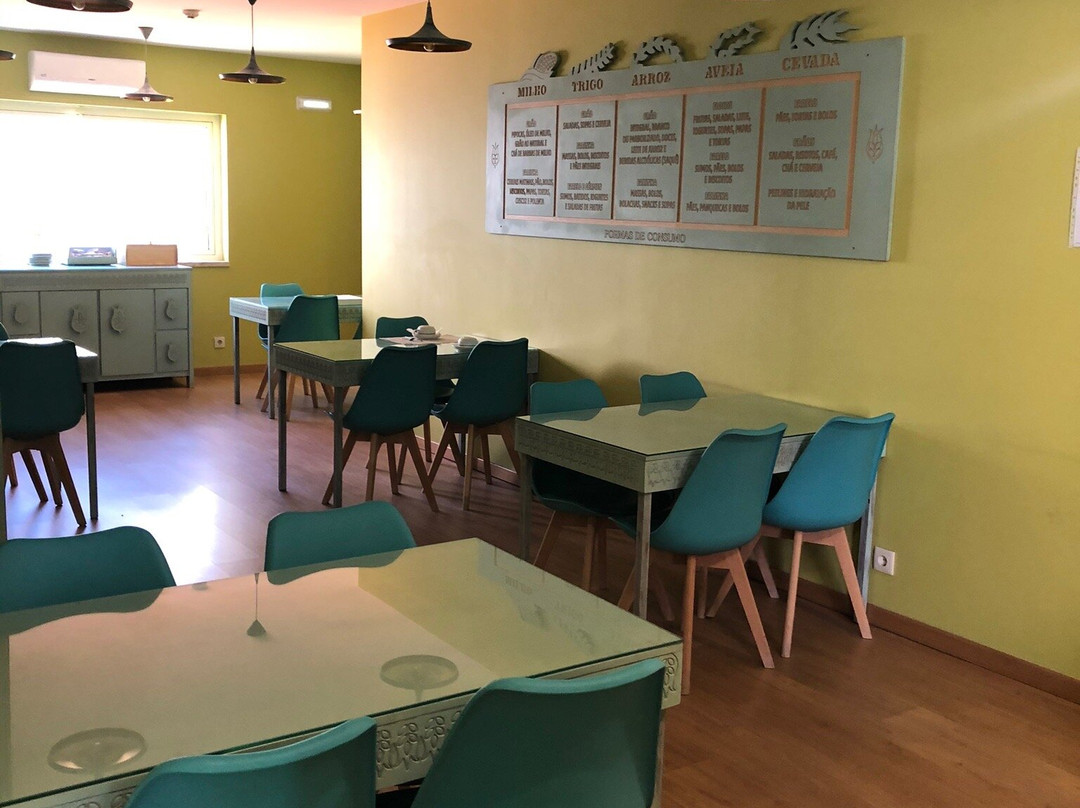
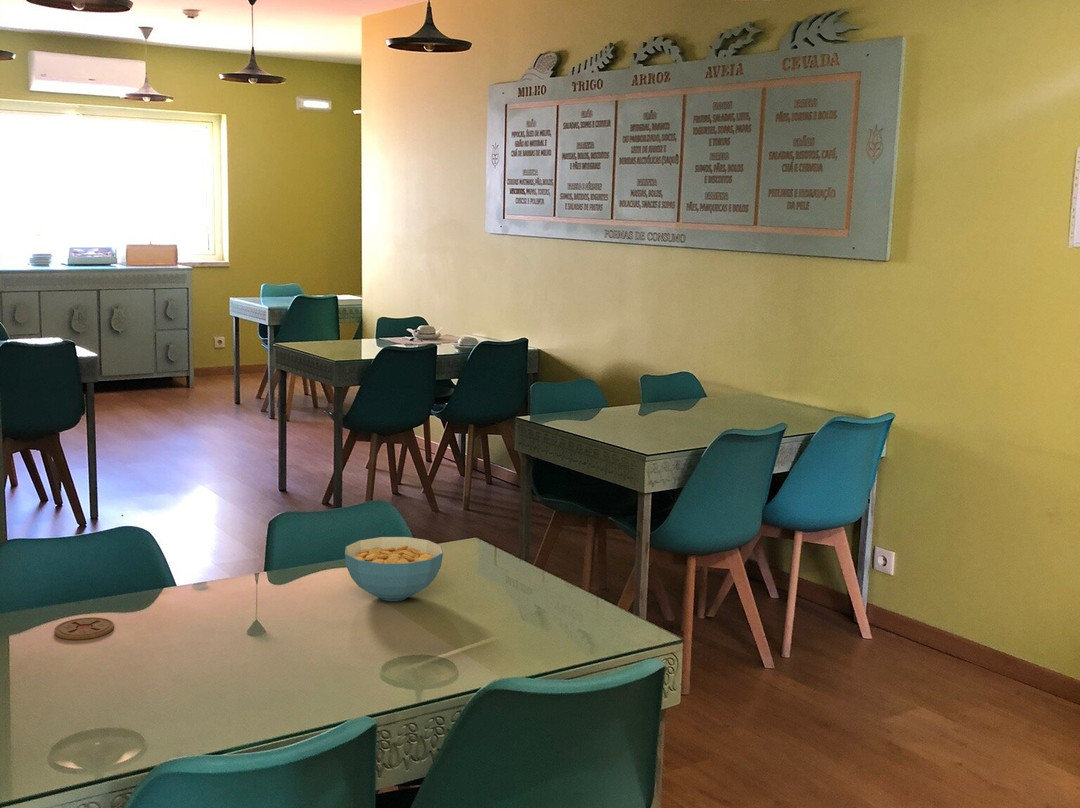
+ coaster [53,616,115,641]
+ cereal bowl [344,536,444,602]
